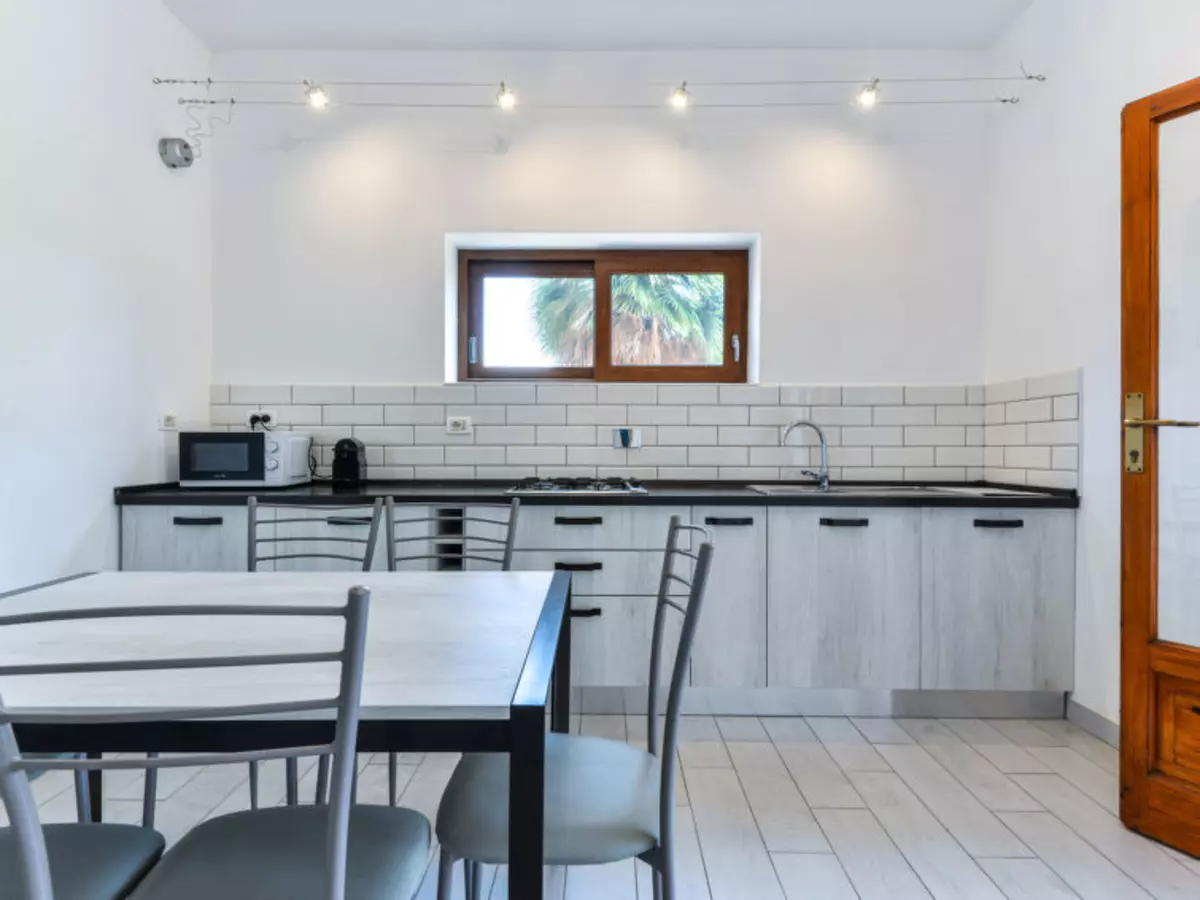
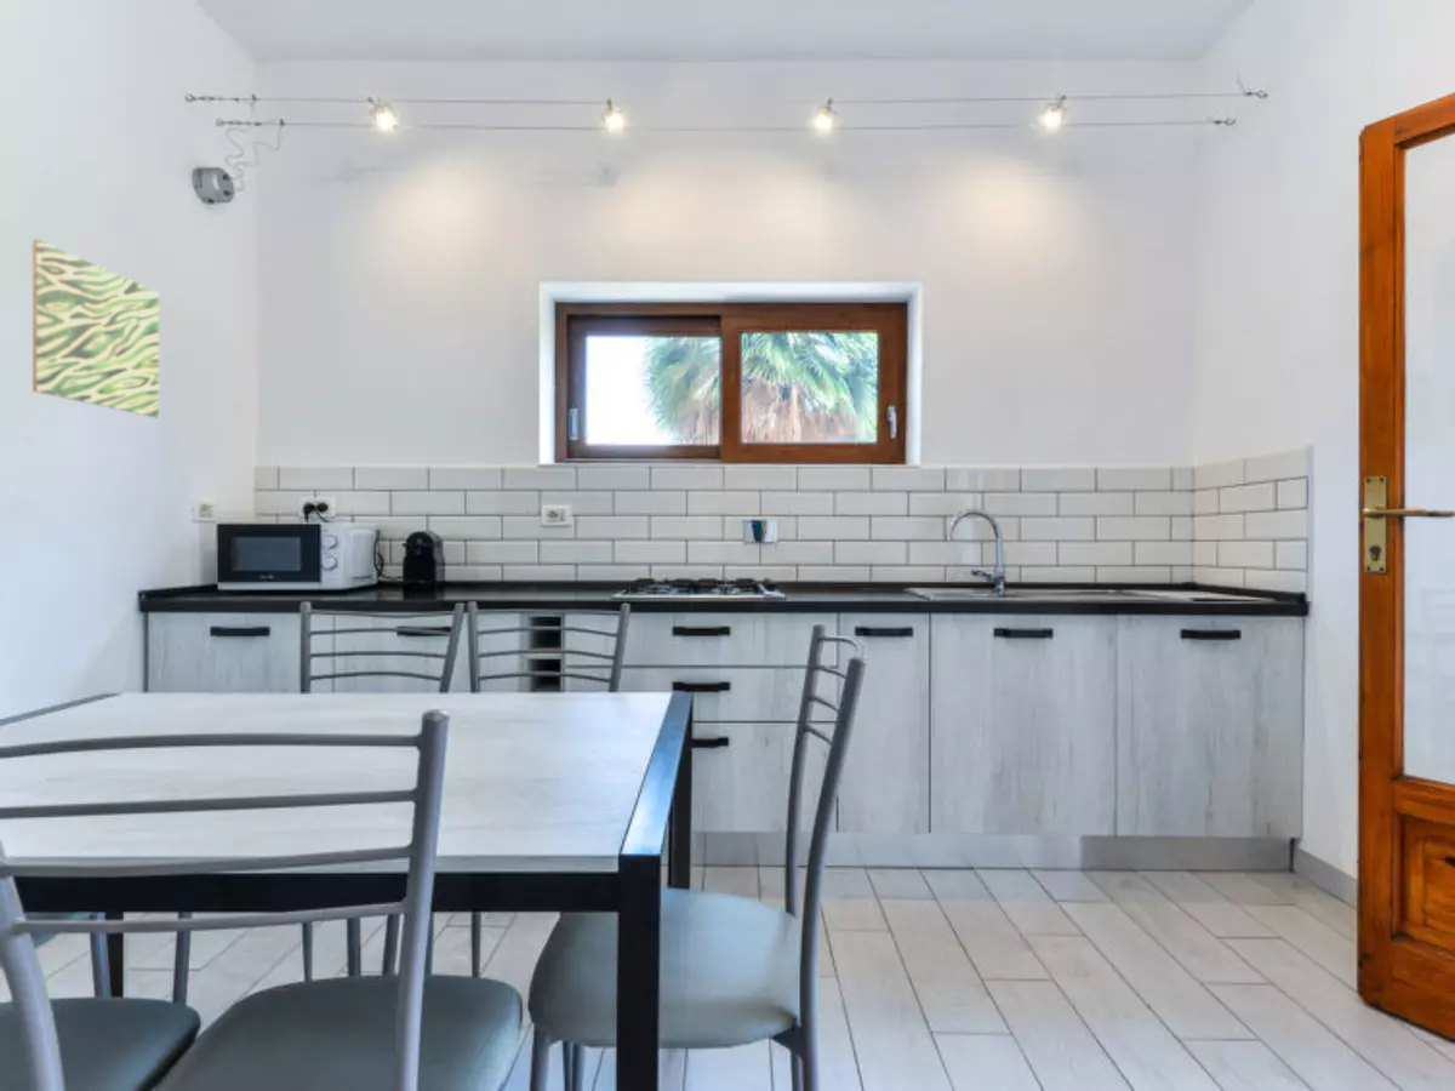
+ wall art [32,239,160,418]
